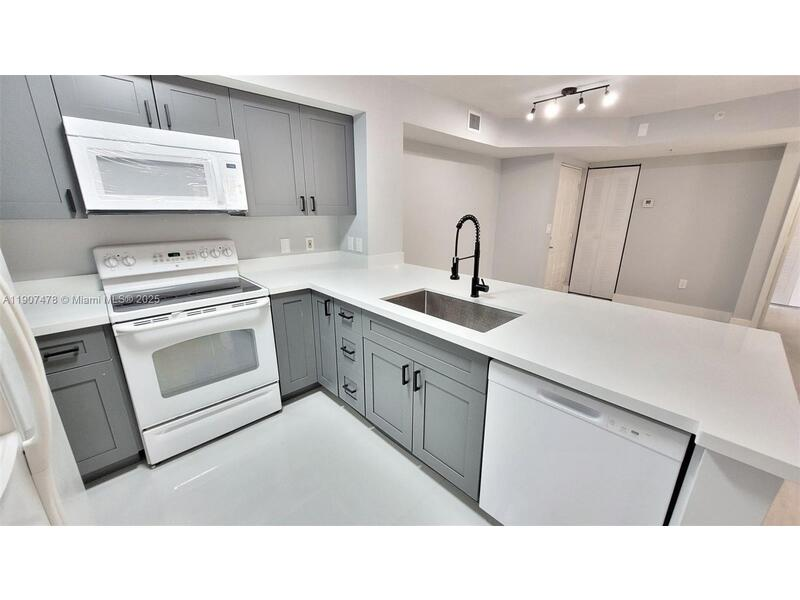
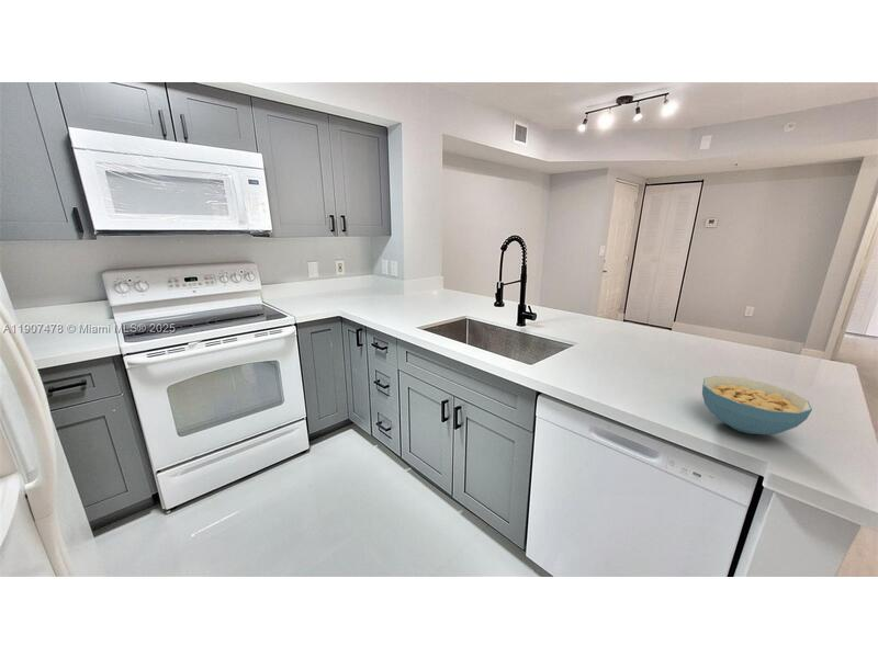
+ cereal bowl [701,375,813,435]
